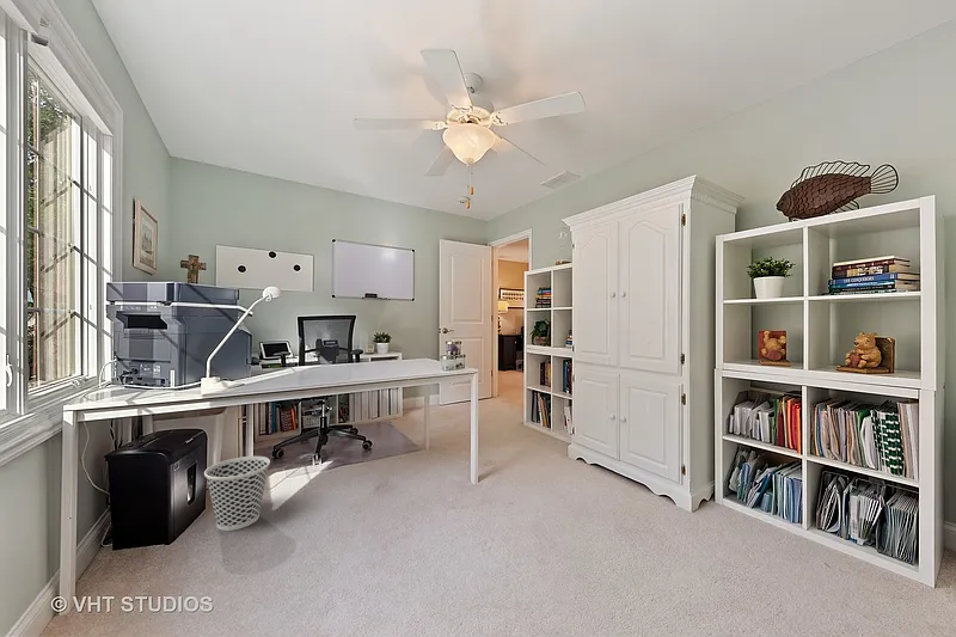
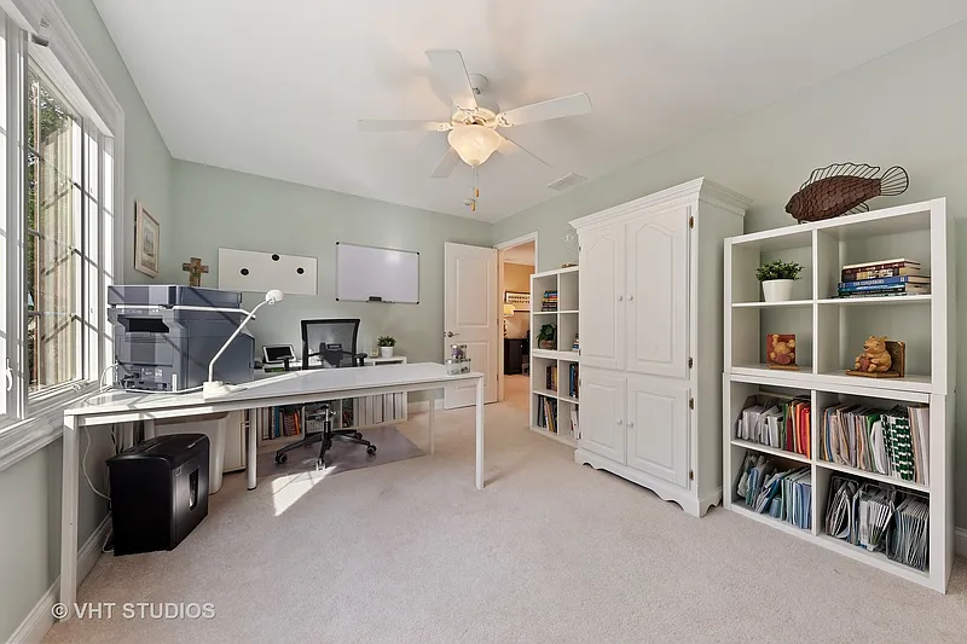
- wastebasket [203,455,271,532]
